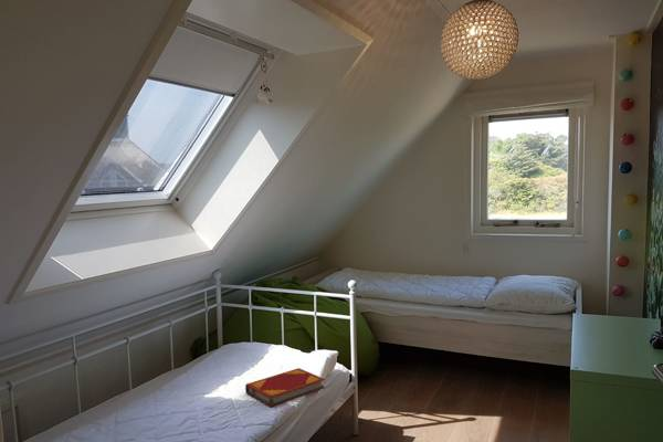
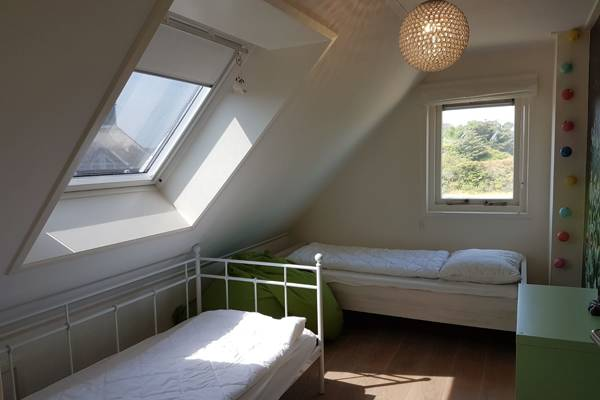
- hardback book [244,367,326,408]
